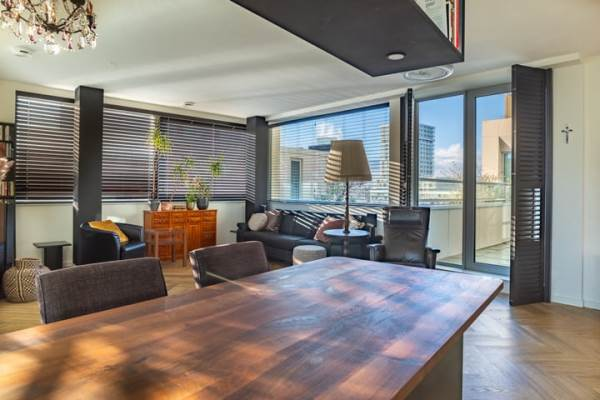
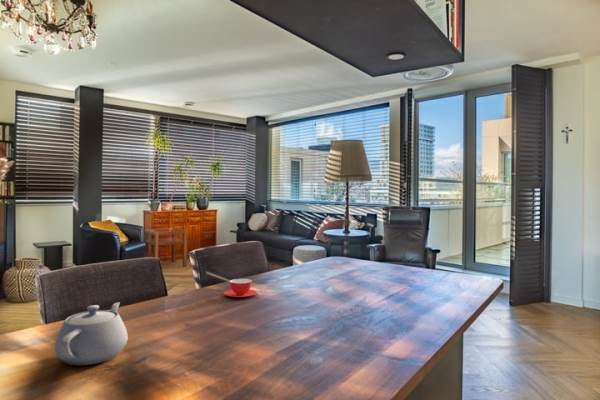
+ teapot [54,301,129,367]
+ teacup [223,278,258,298]
